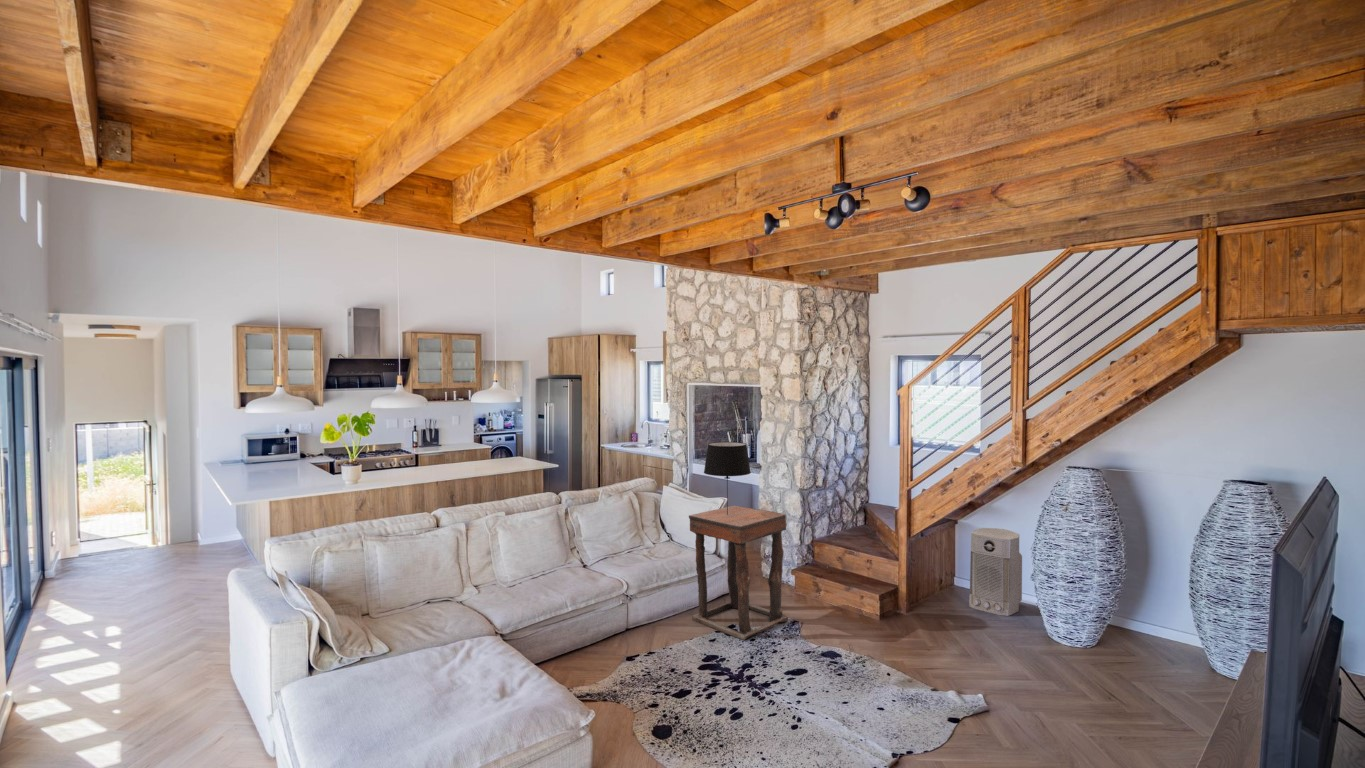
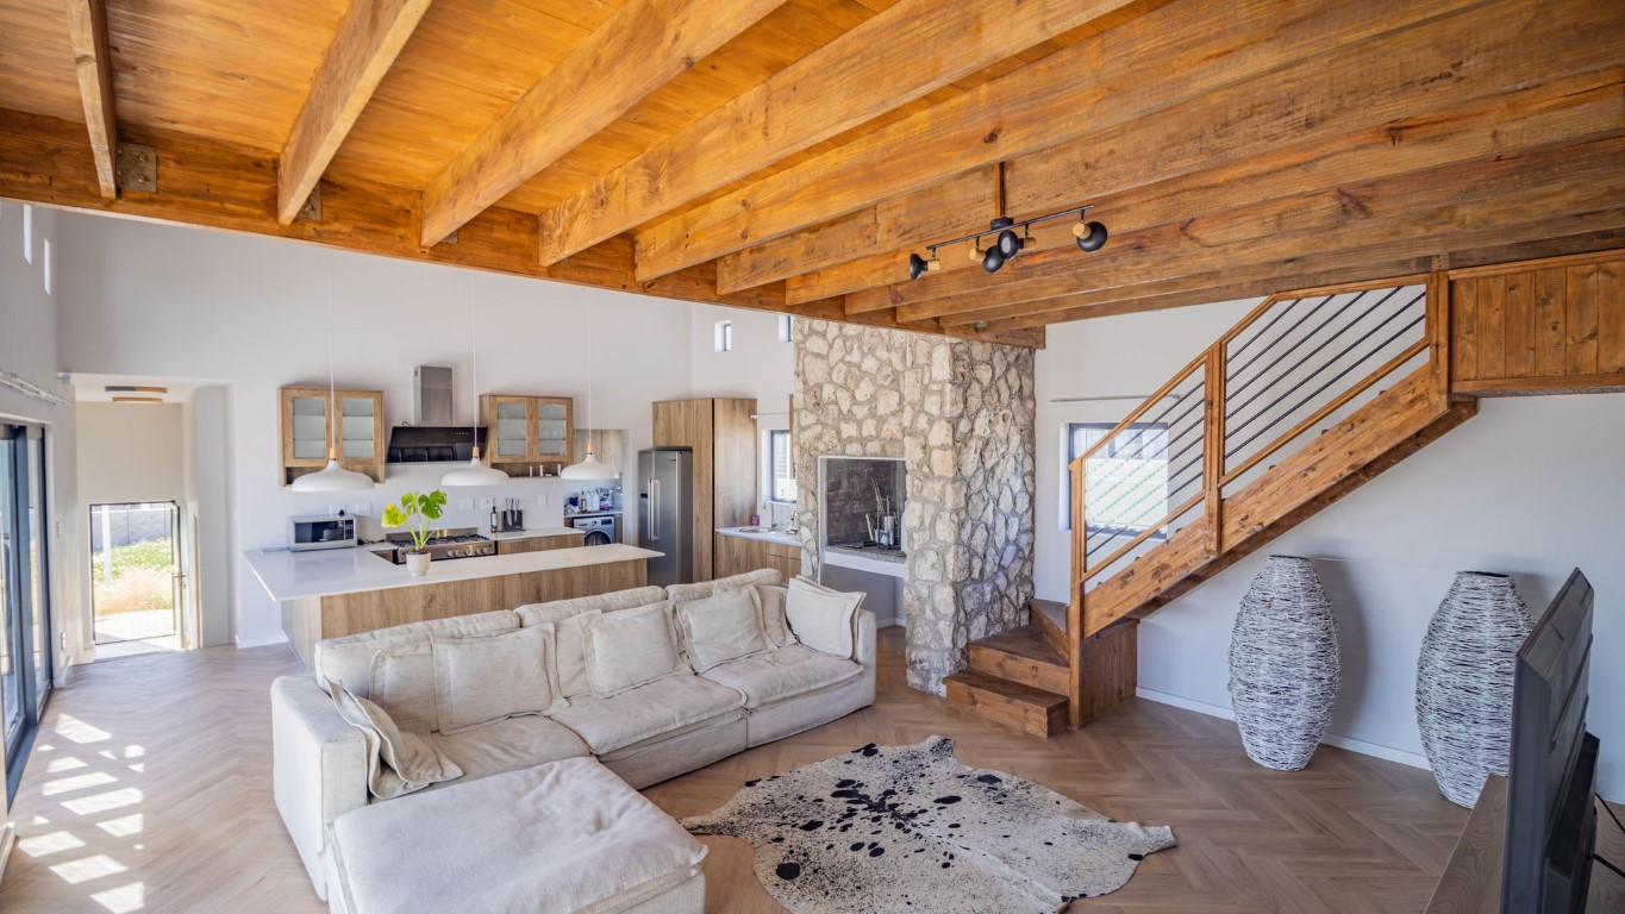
- table lamp [703,441,752,515]
- side table [688,505,789,641]
- air purifier [968,527,1023,617]
